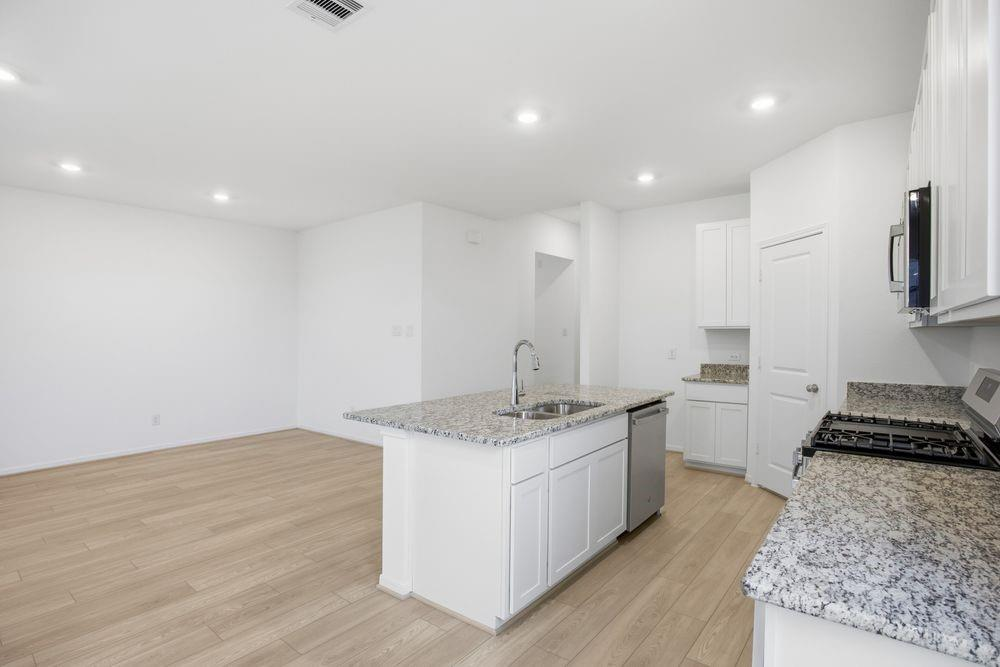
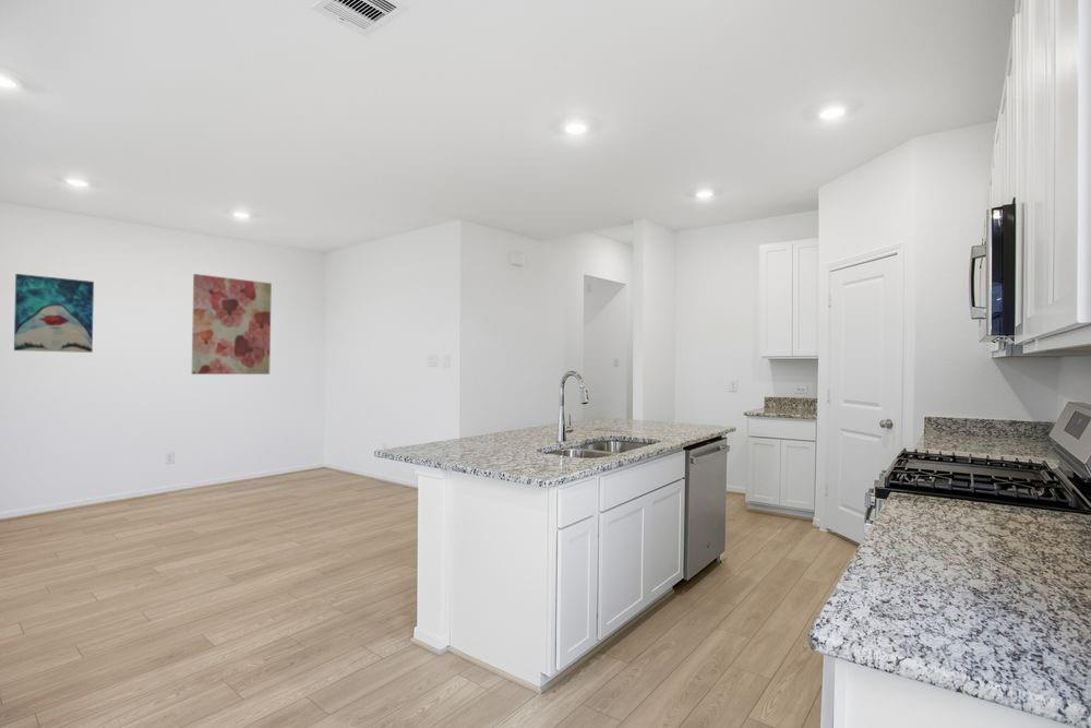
+ wall art [191,273,273,375]
+ wall art [13,273,95,354]
